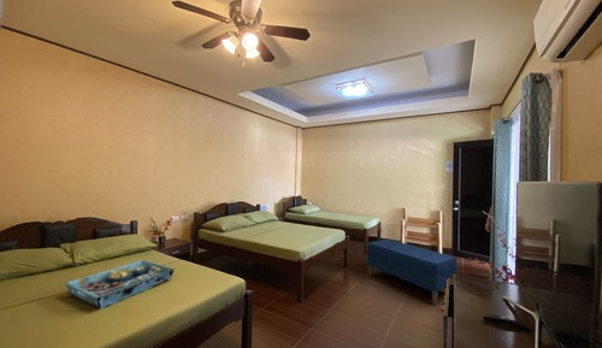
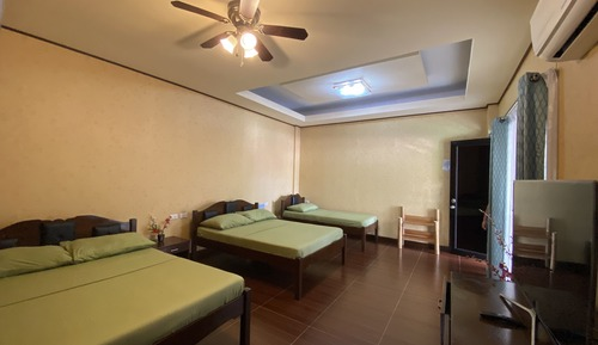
- serving tray [64,259,176,309]
- bench [366,238,459,306]
